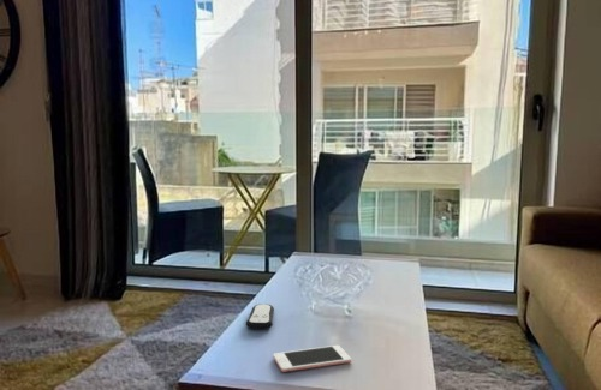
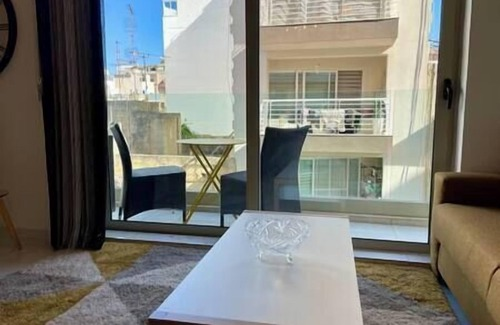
- cell phone [272,344,352,373]
- remote control [245,302,275,330]
